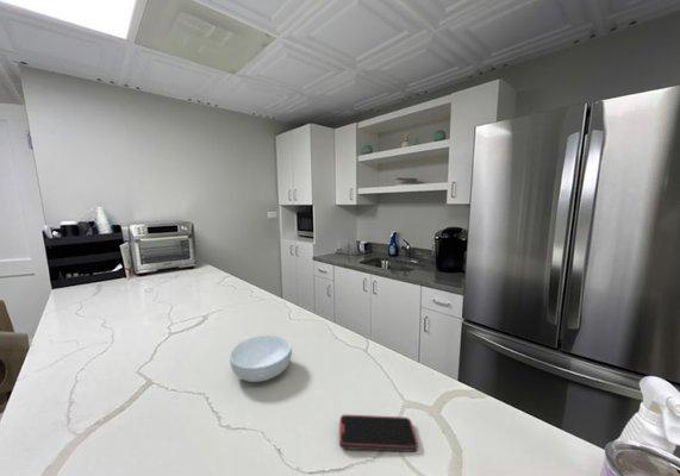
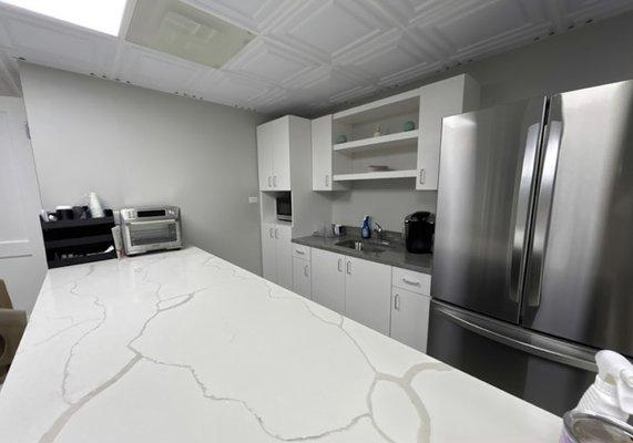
- smartphone [338,414,419,453]
- cereal bowl [229,333,293,383]
